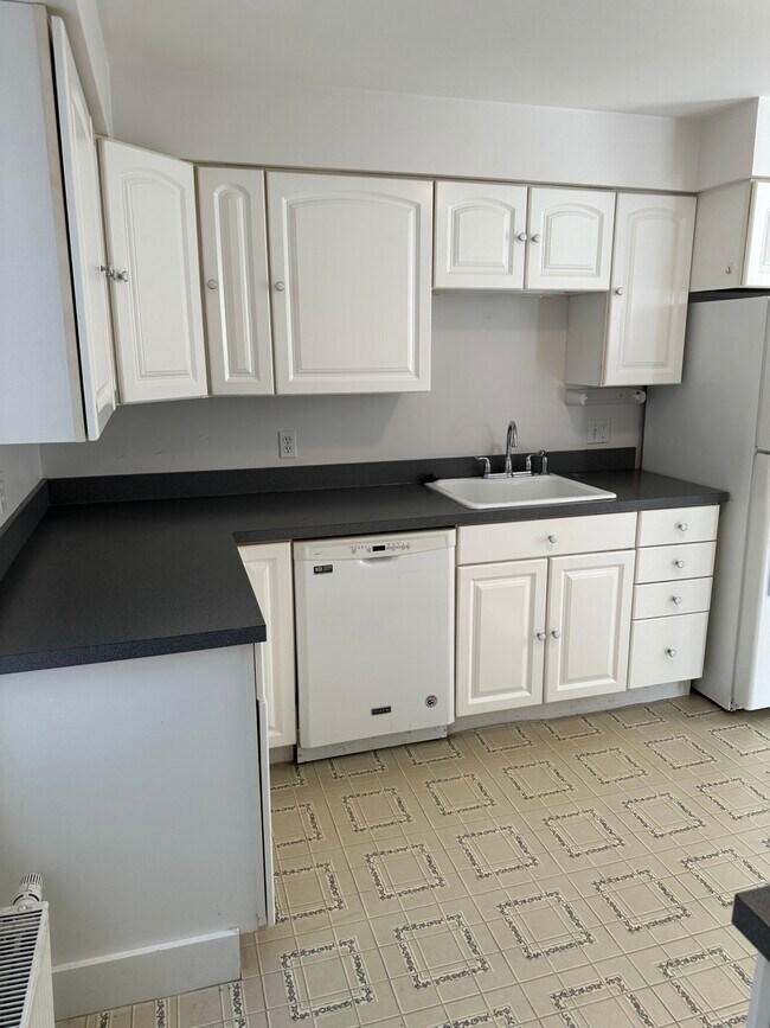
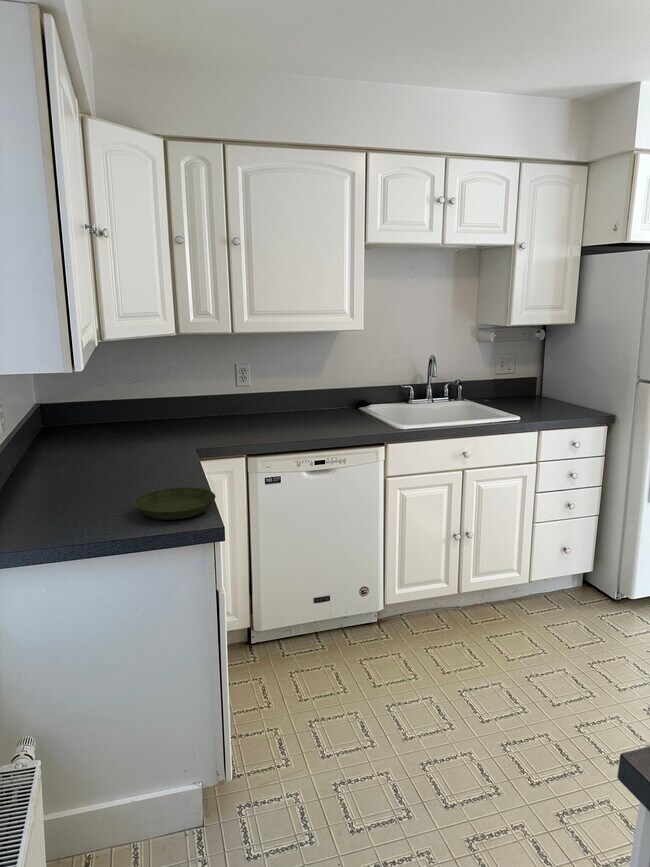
+ saucer [134,486,216,521]
